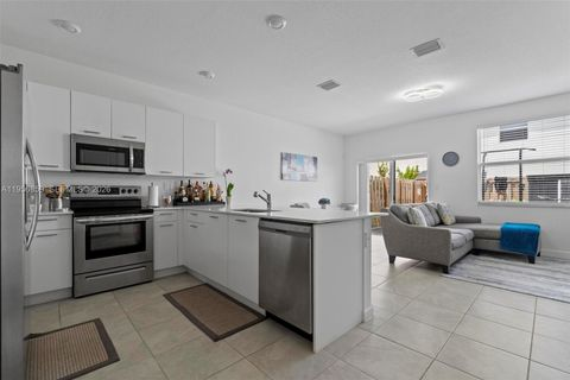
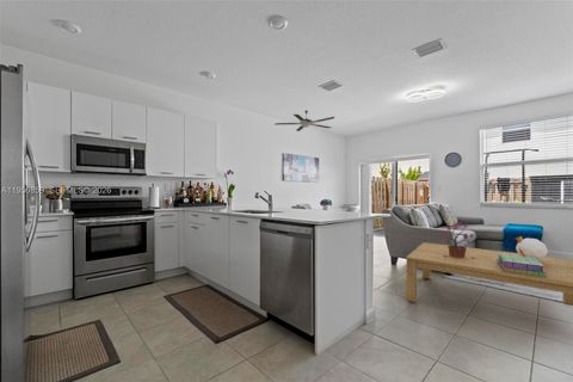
+ stack of books [497,254,547,277]
+ ceiling fan [275,110,335,133]
+ decorative sphere [515,235,549,260]
+ coffee table [405,241,573,307]
+ potted plant [440,221,474,258]
